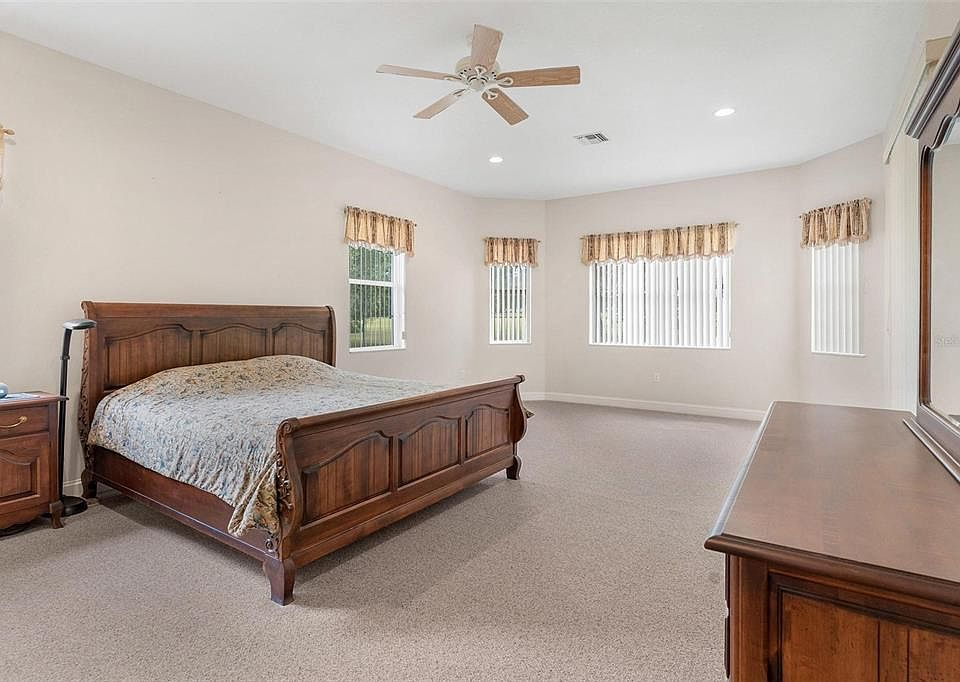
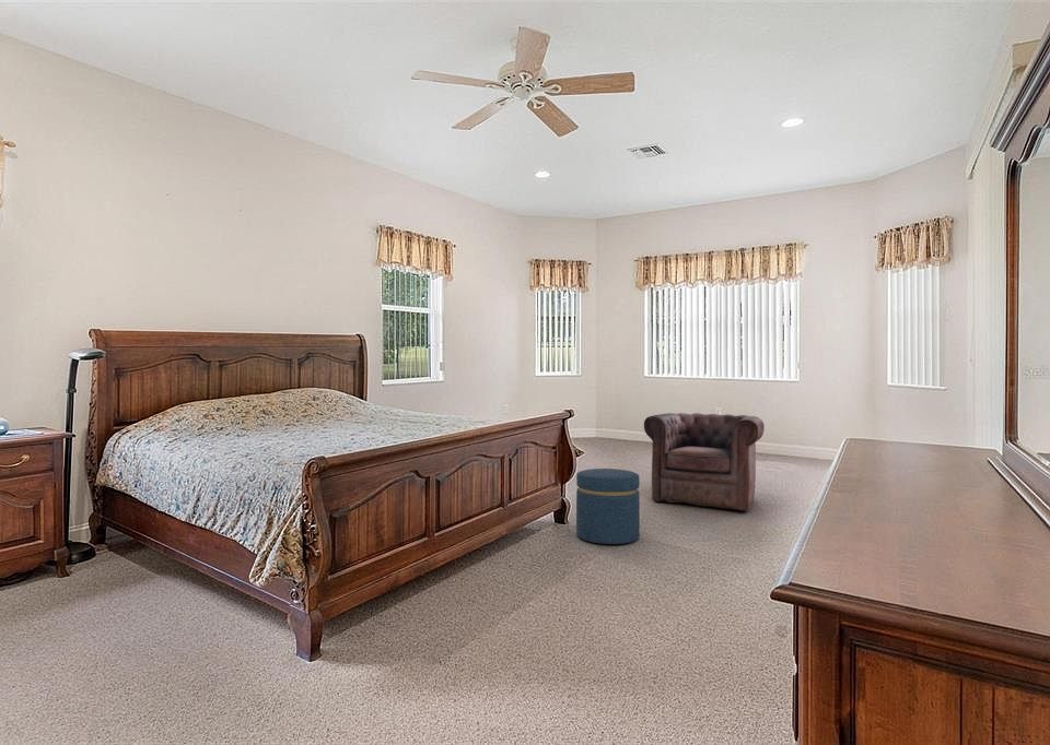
+ ottoman [575,468,641,545]
+ armchair [643,412,766,511]
